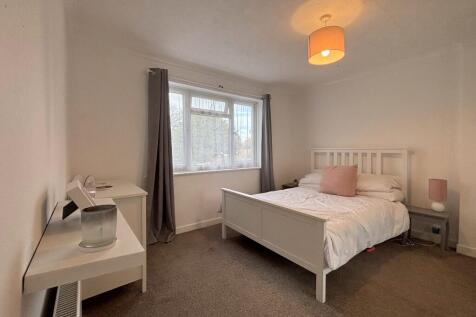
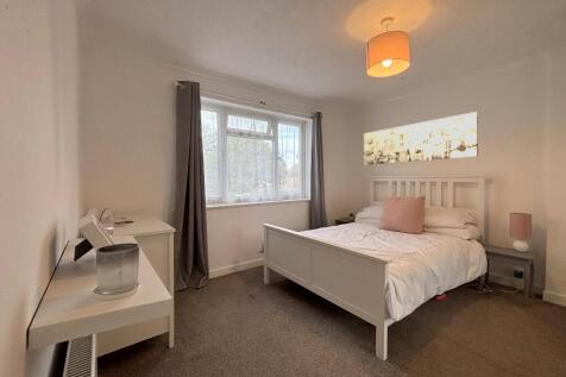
+ wall art [363,111,479,166]
